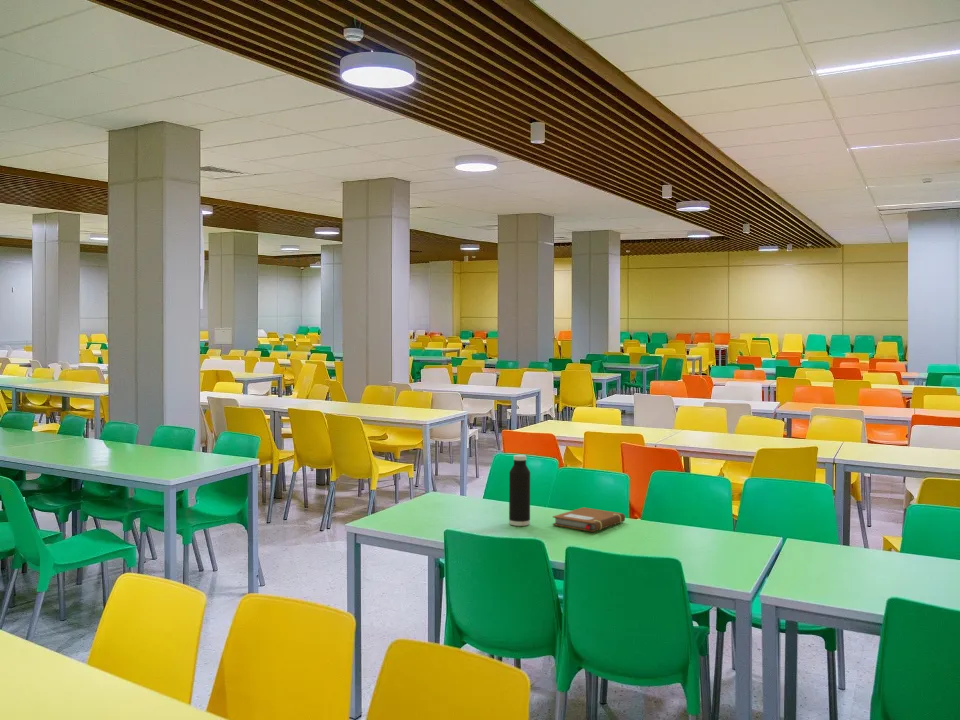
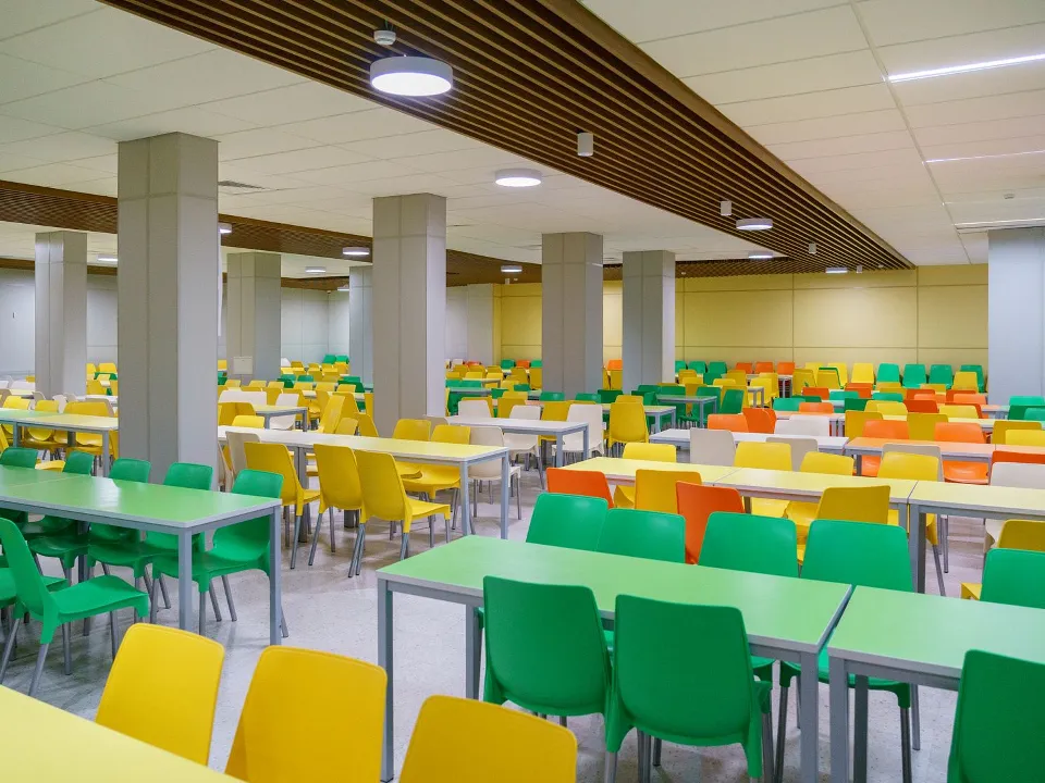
- water bottle [508,454,531,527]
- notebook [552,506,626,533]
